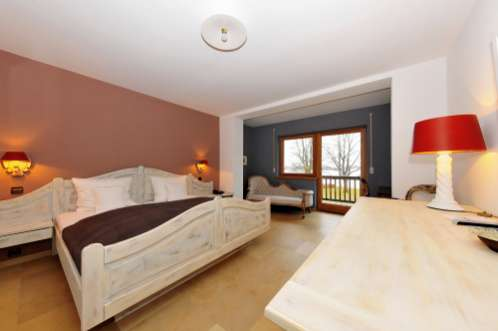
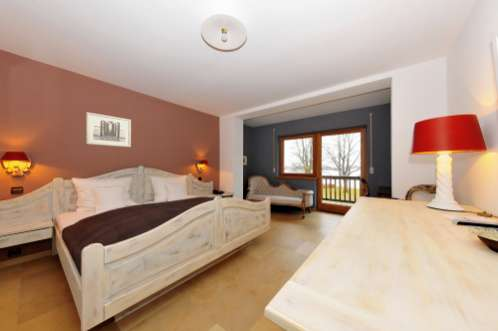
+ wall art [85,111,132,148]
